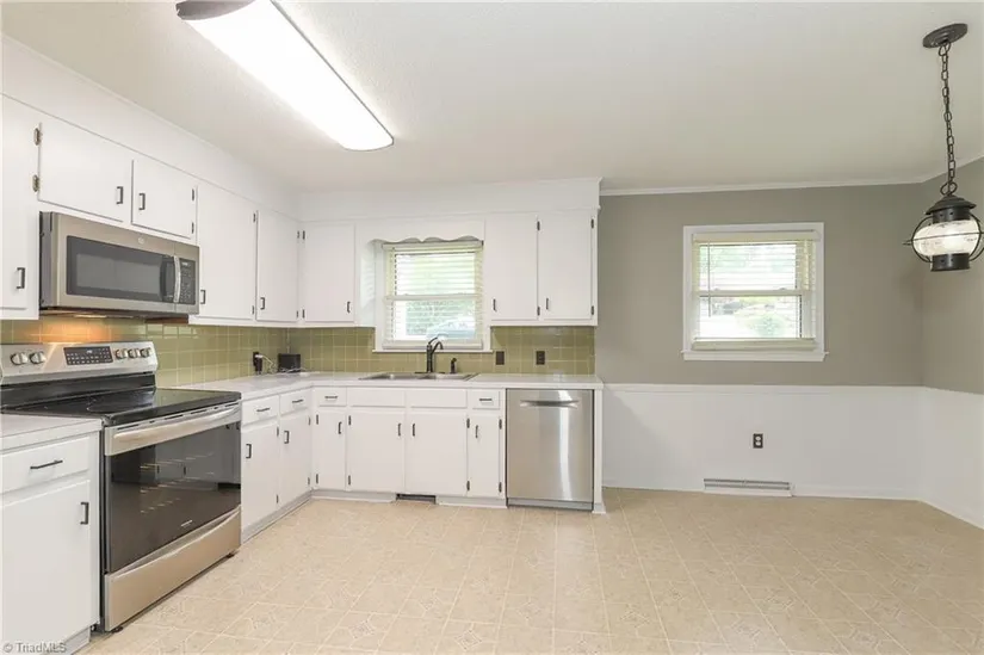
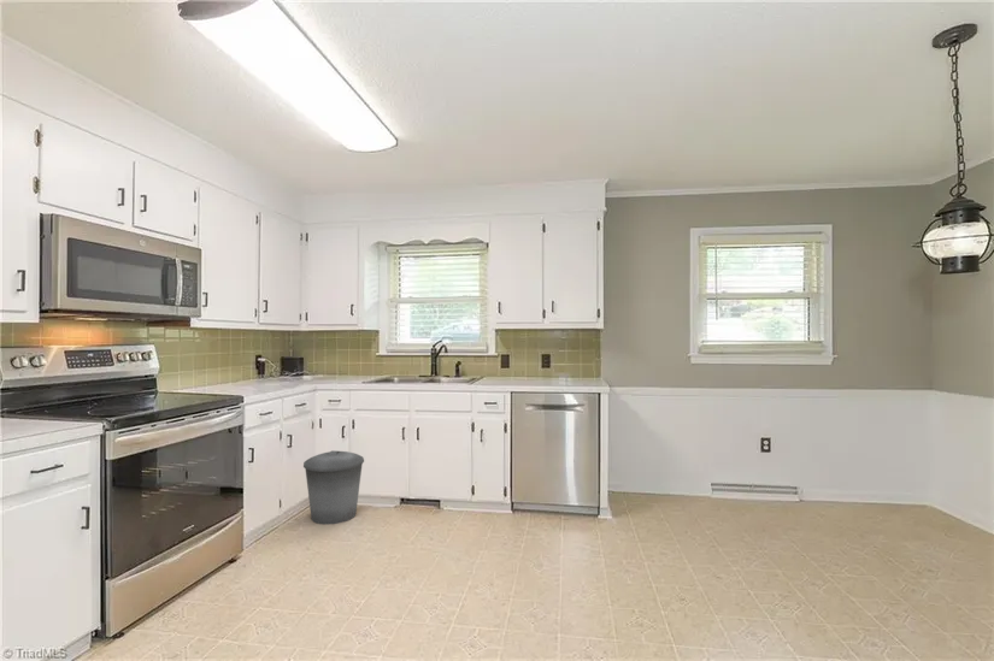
+ trash can [302,449,365,525]
